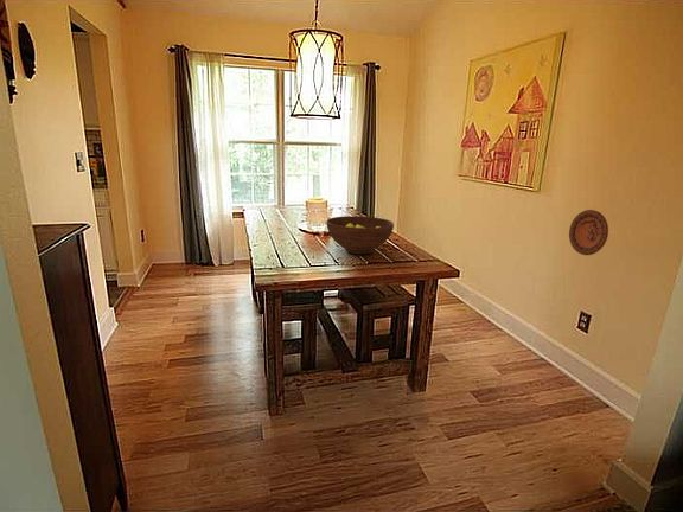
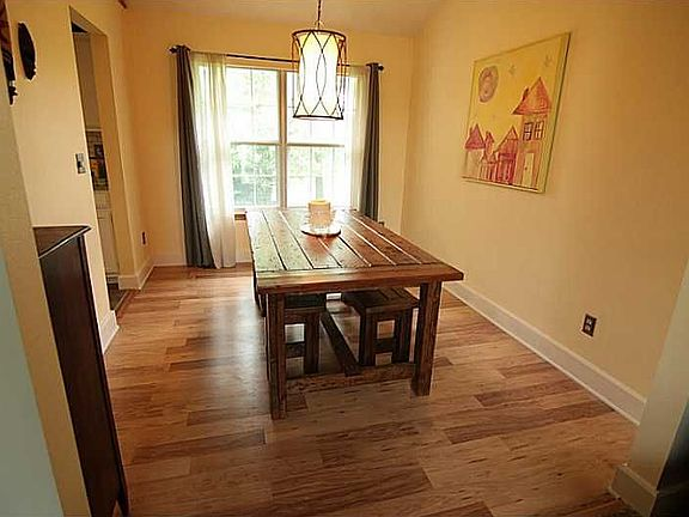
- fruit bowl [325,215,395,255]
- decorative plate [568,209,609,256]
